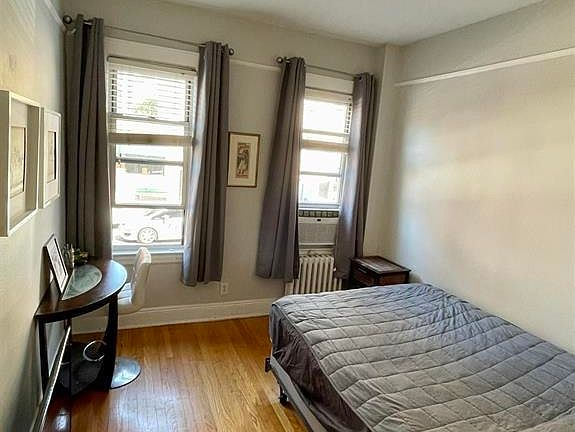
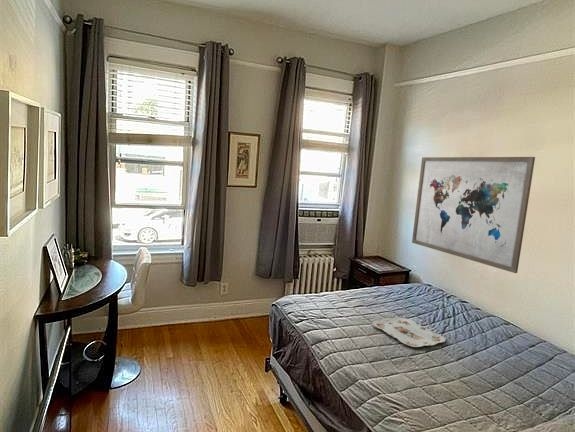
+ wall art [411,156,536,274]
+ serving tray [372,317,446,348]
